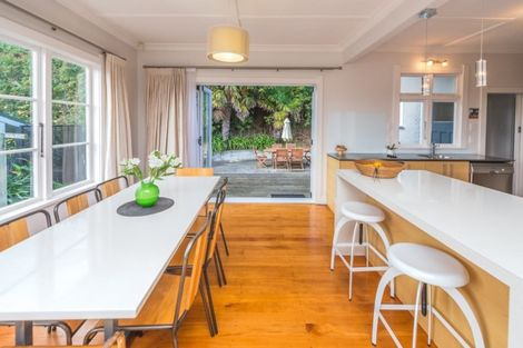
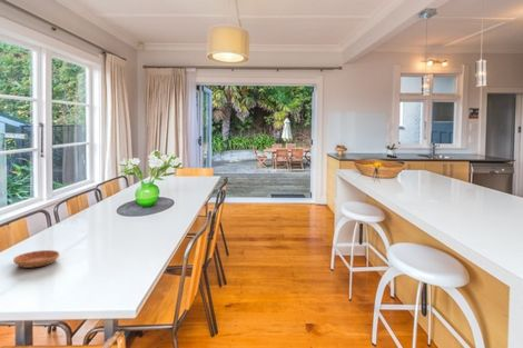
+ saucer [12,249,60,269]
